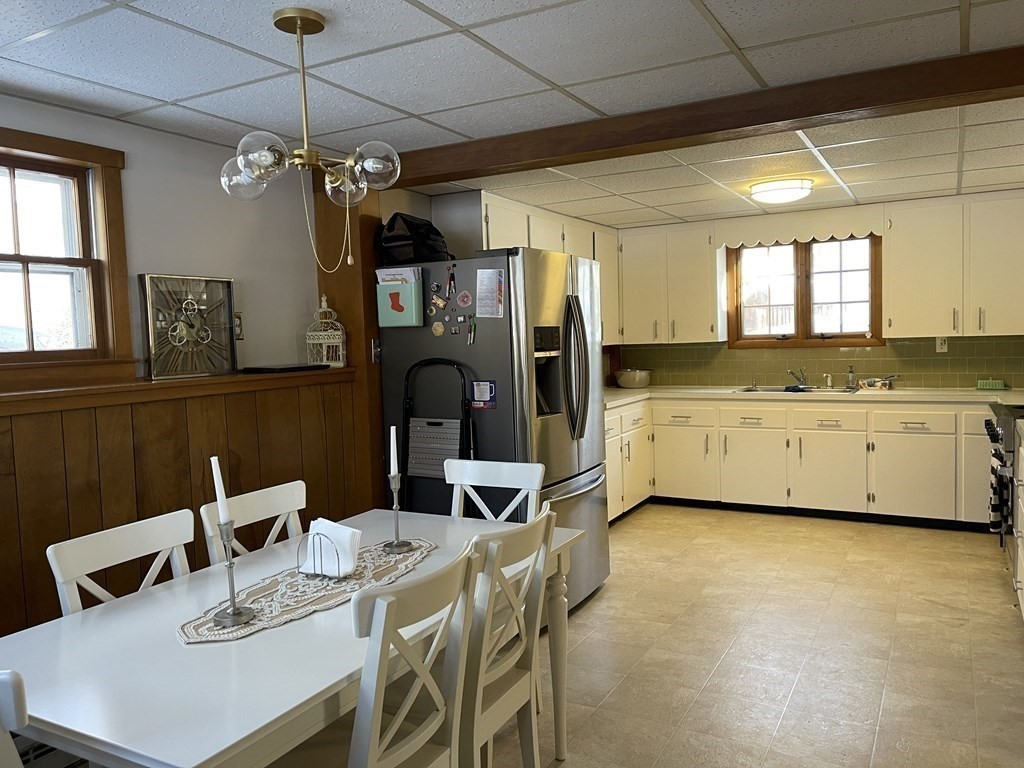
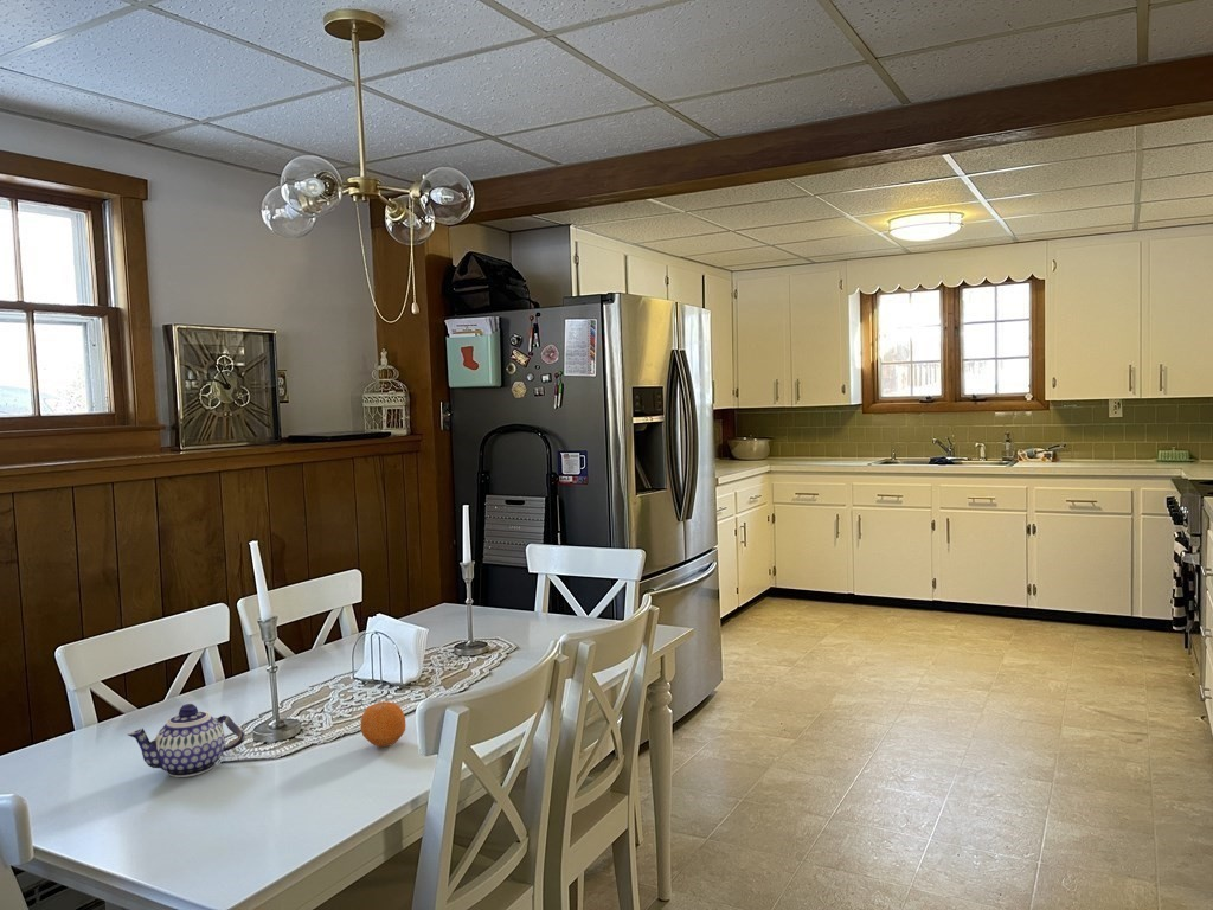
+ teapot [127,703,246,778]
+ fruit [360,700,406,748]
